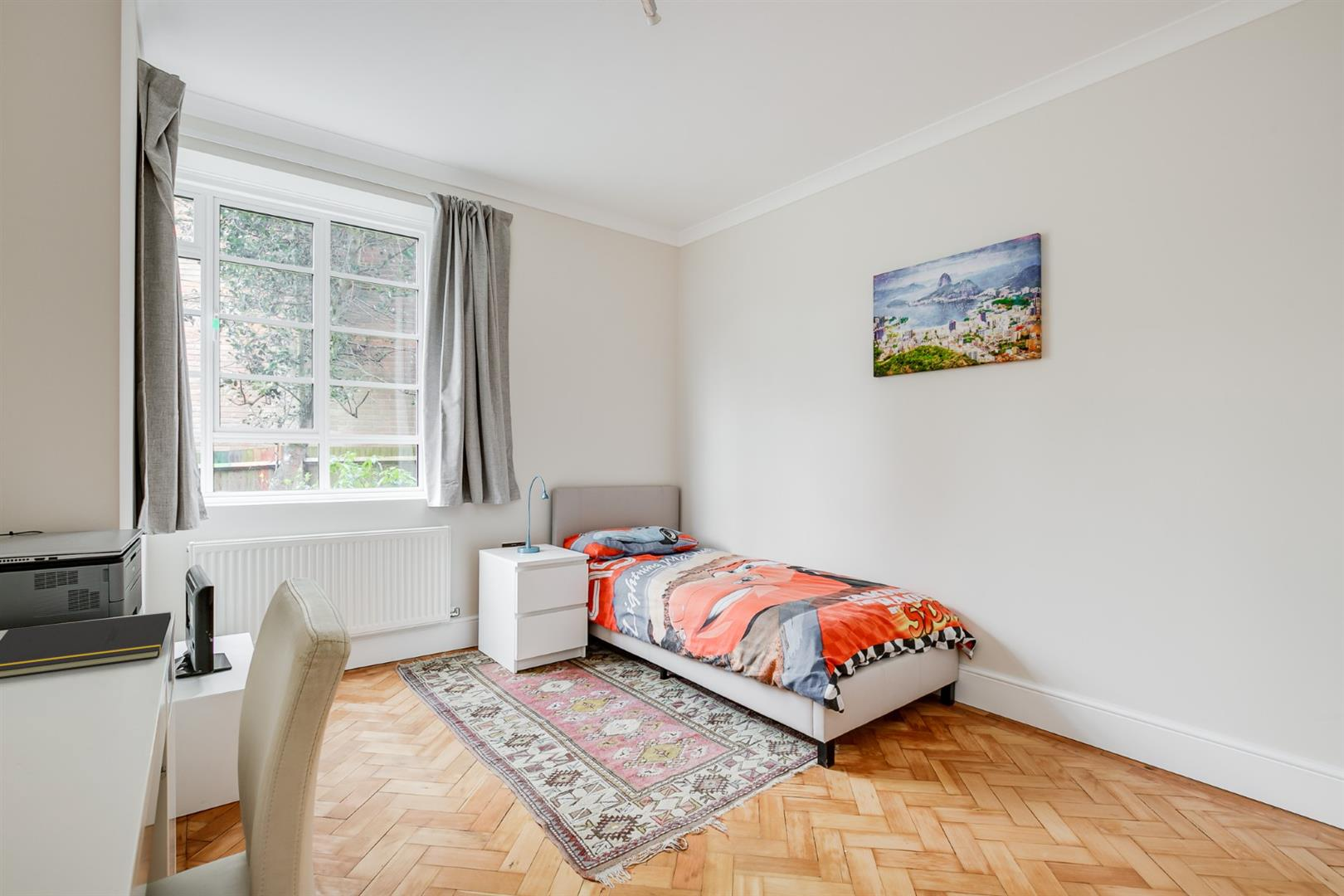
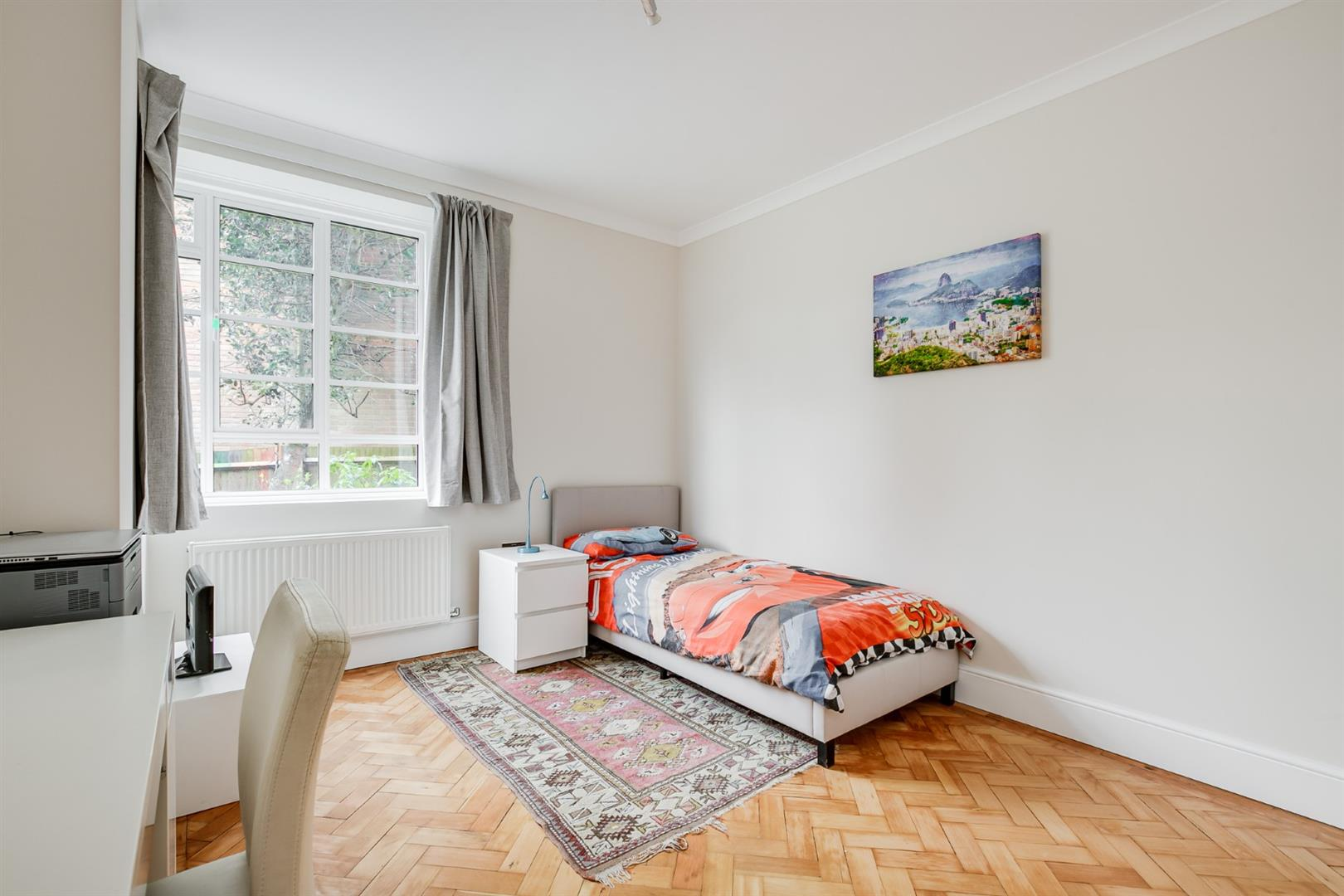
- notepad [0,611,172,679]
